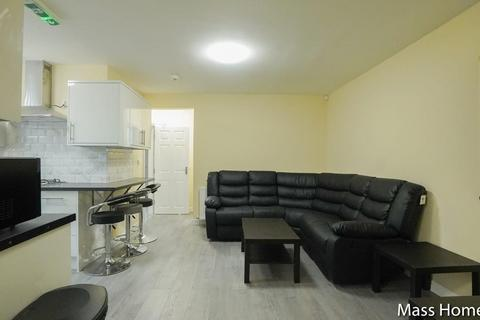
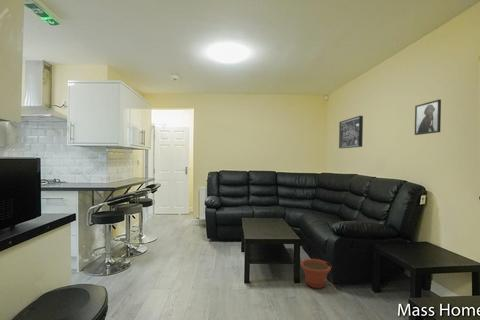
+ wall art [338,115,364,149]
+ plant pot [300,258,332,289]
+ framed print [414,98,442,136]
